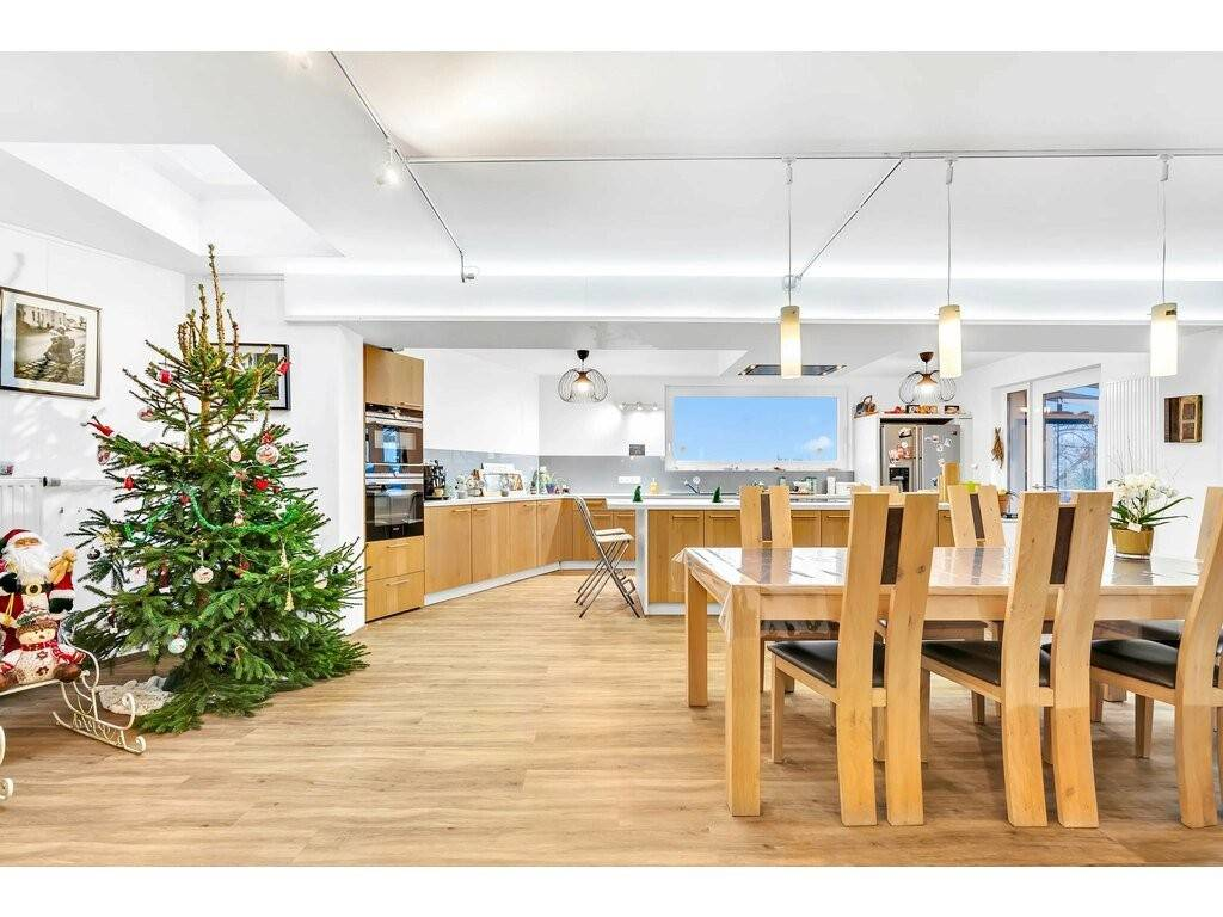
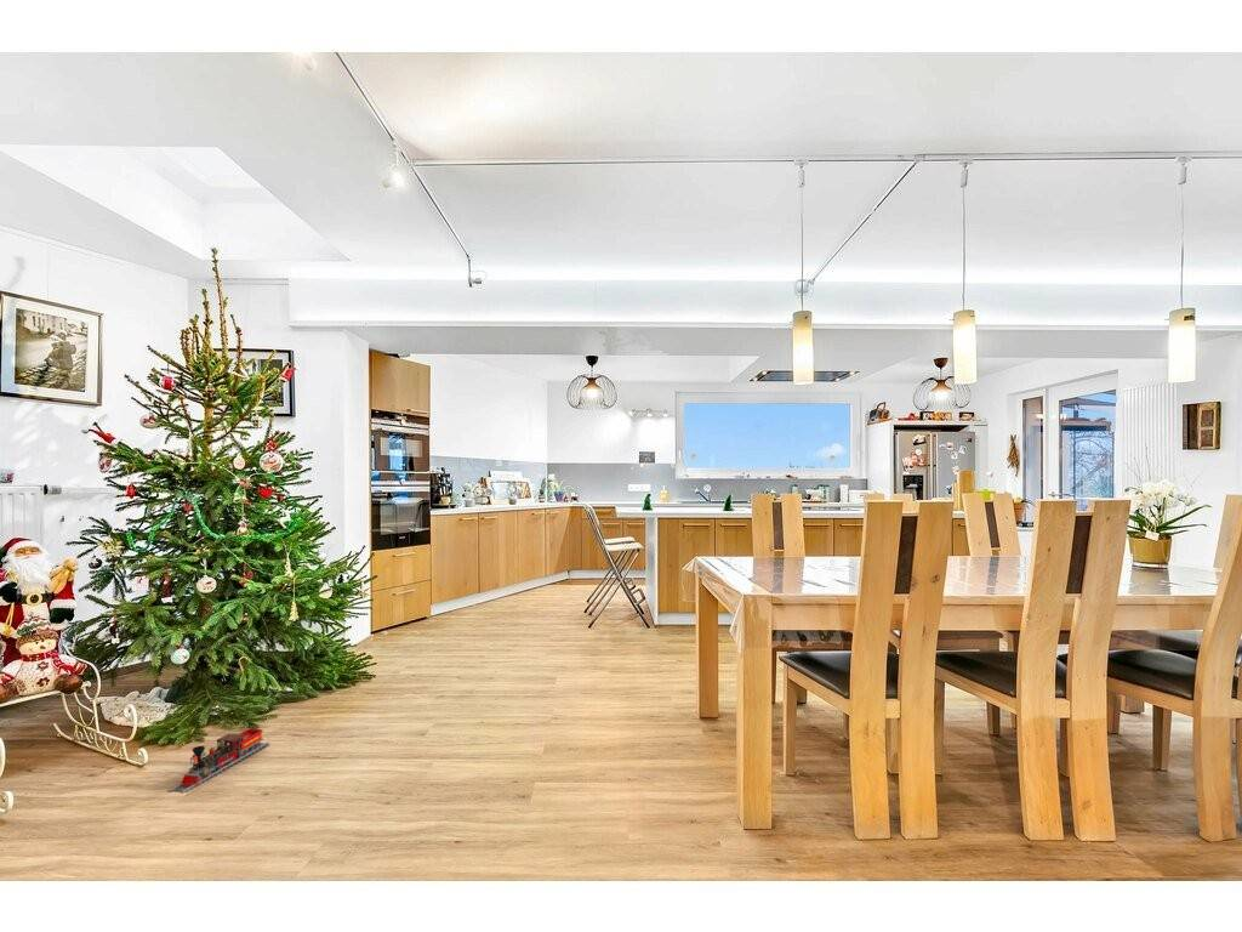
+ toy train [166,728,270,794]
